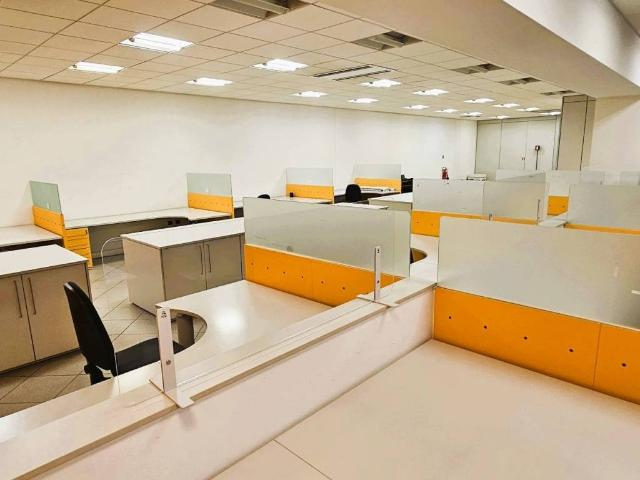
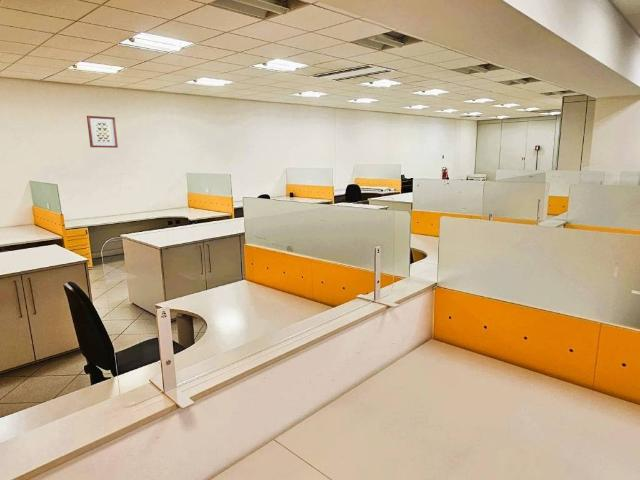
+ wall art [86,115,119,149]
